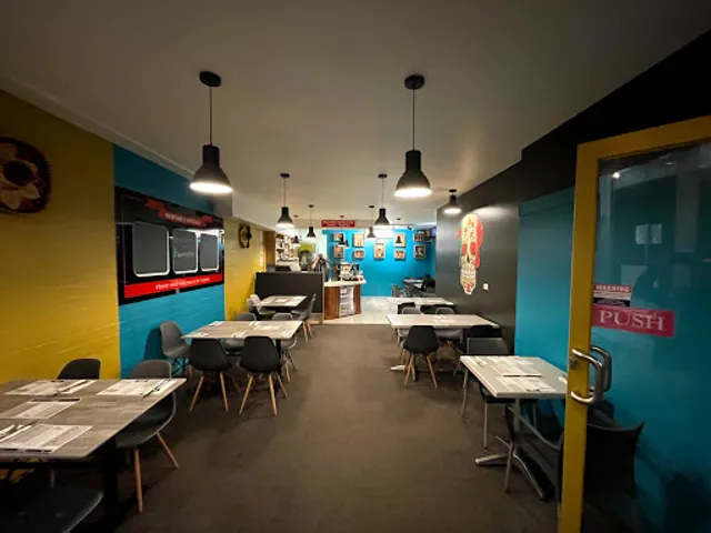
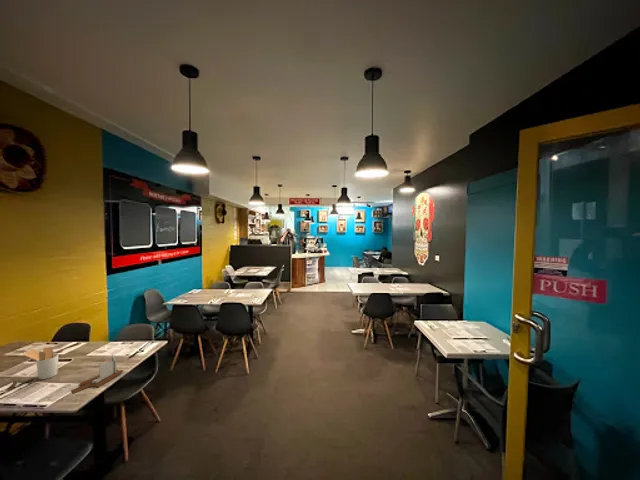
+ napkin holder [71,354,124,395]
+ utensil holder [22,346,60,380]
